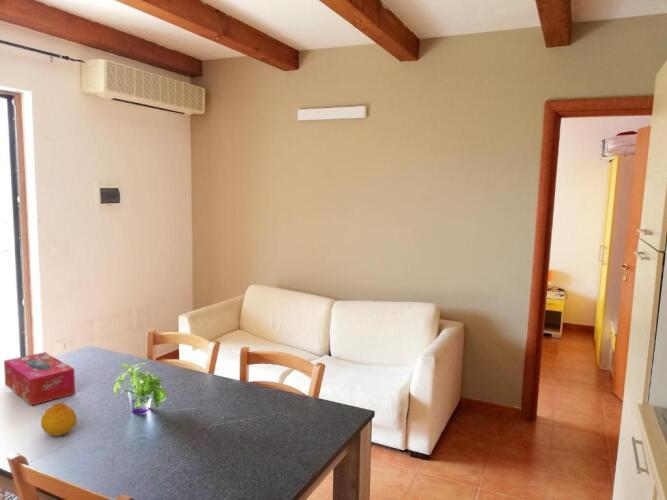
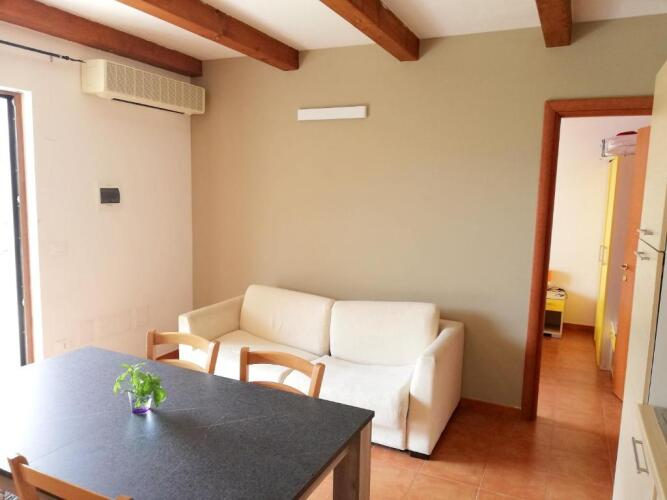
- tissue box [3,351,76,406]
- fruit [40,402,78,437]
